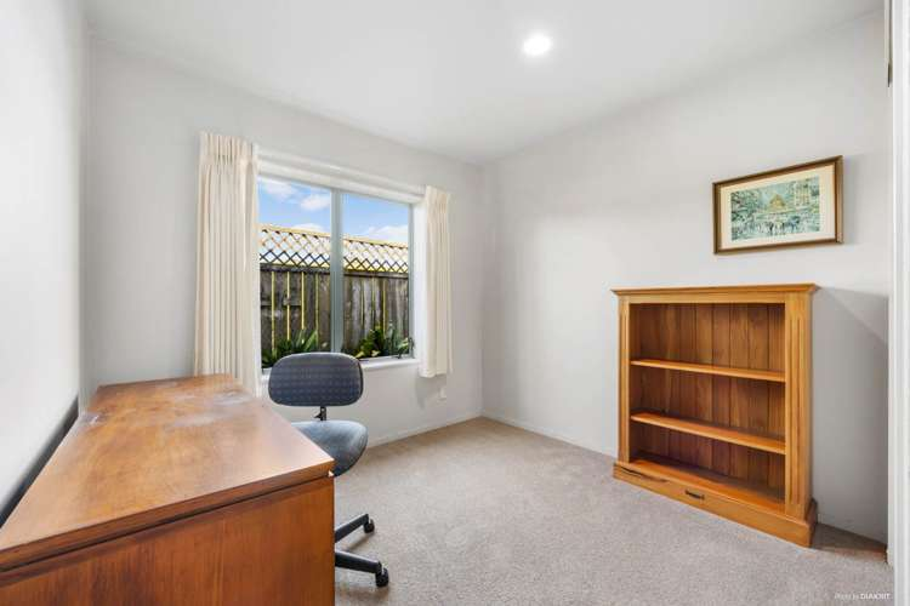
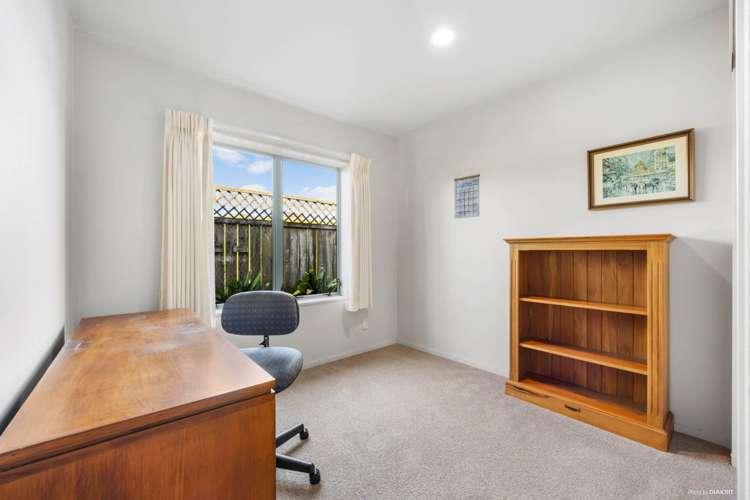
+ calendar [453,168,481,219]
